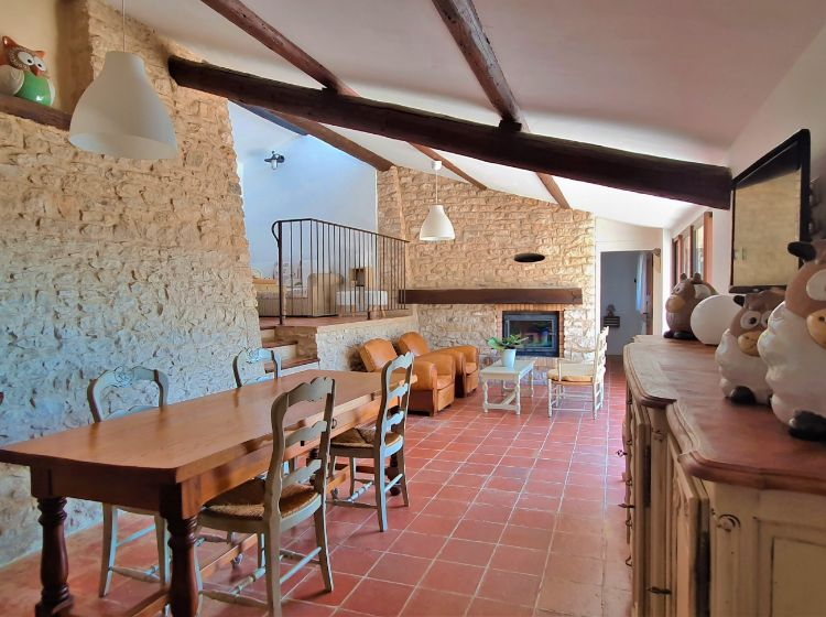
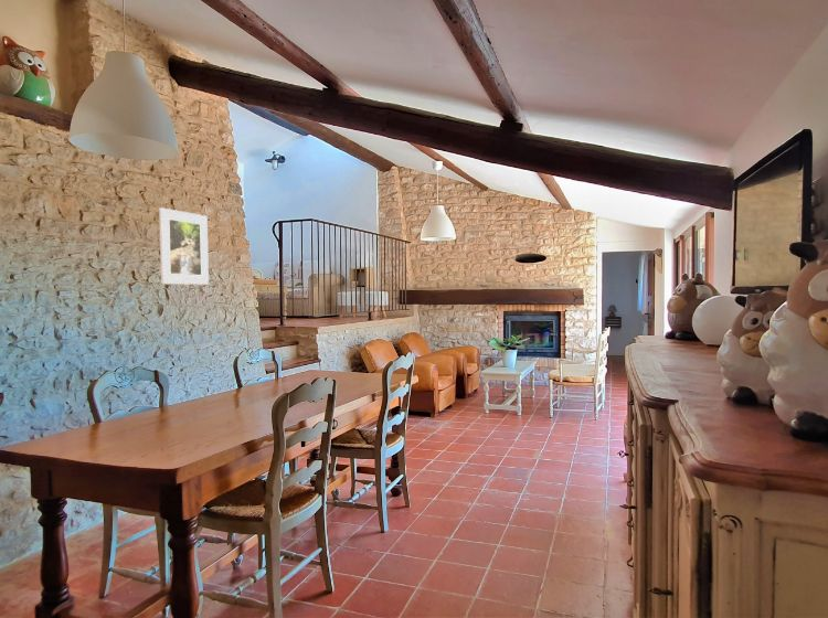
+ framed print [158,206,210,286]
